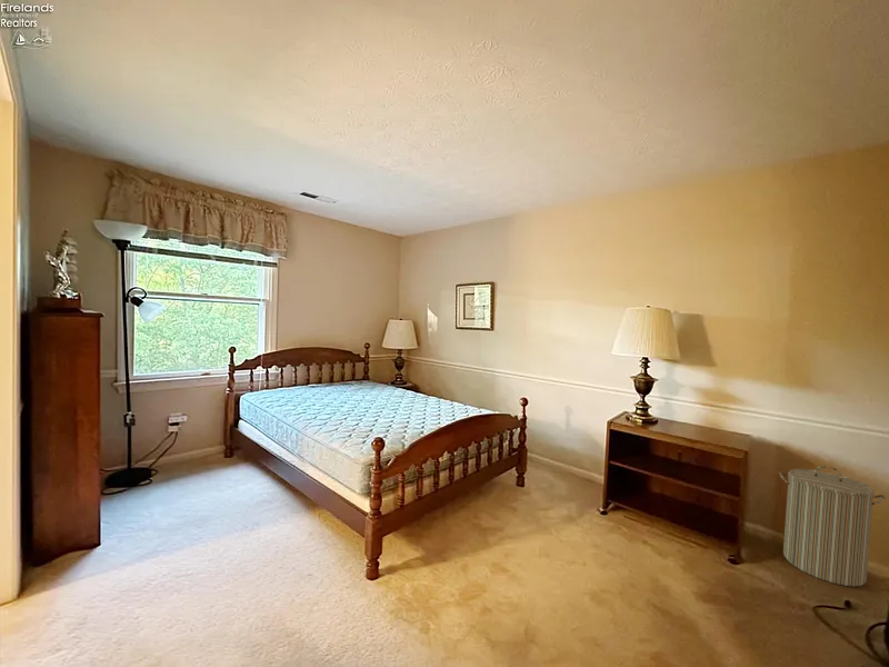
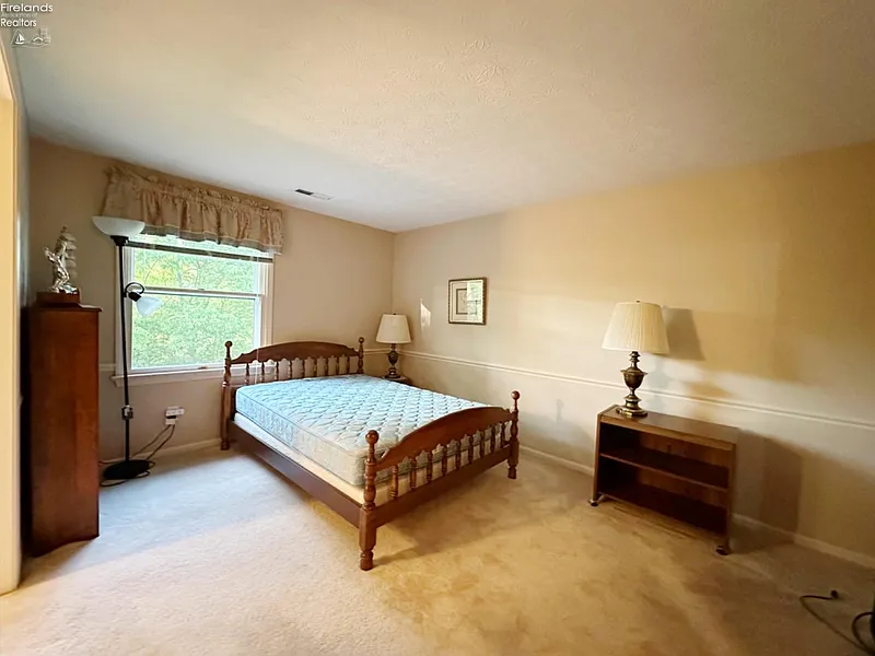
- laundry hamper [778,465,887,588]
